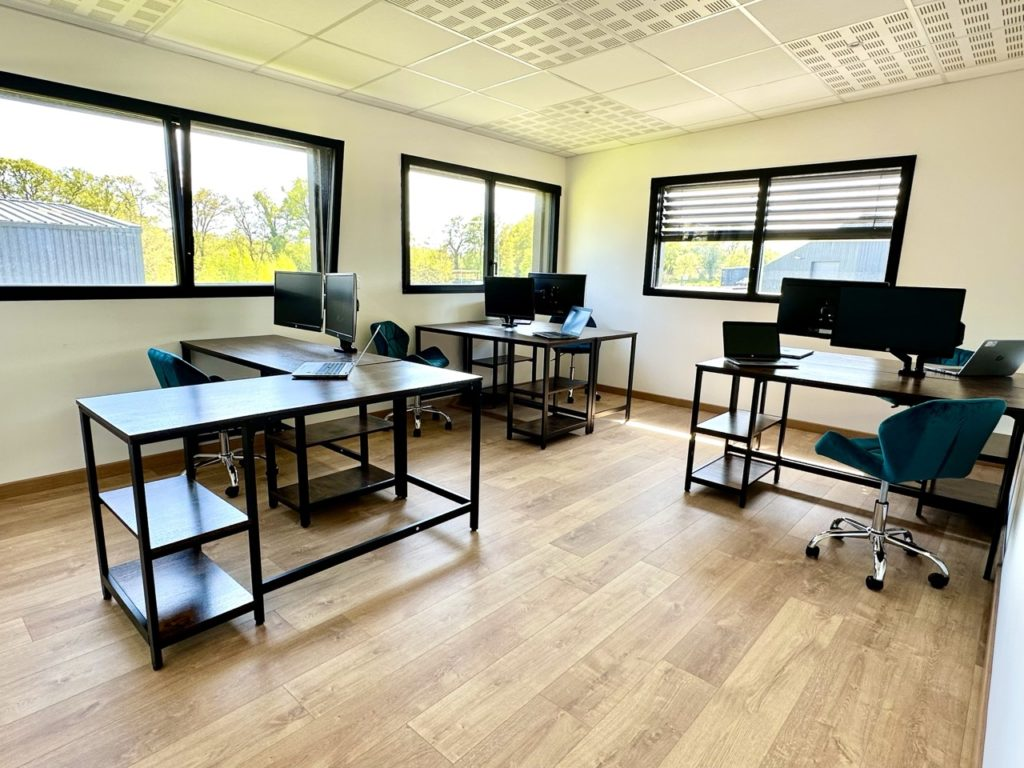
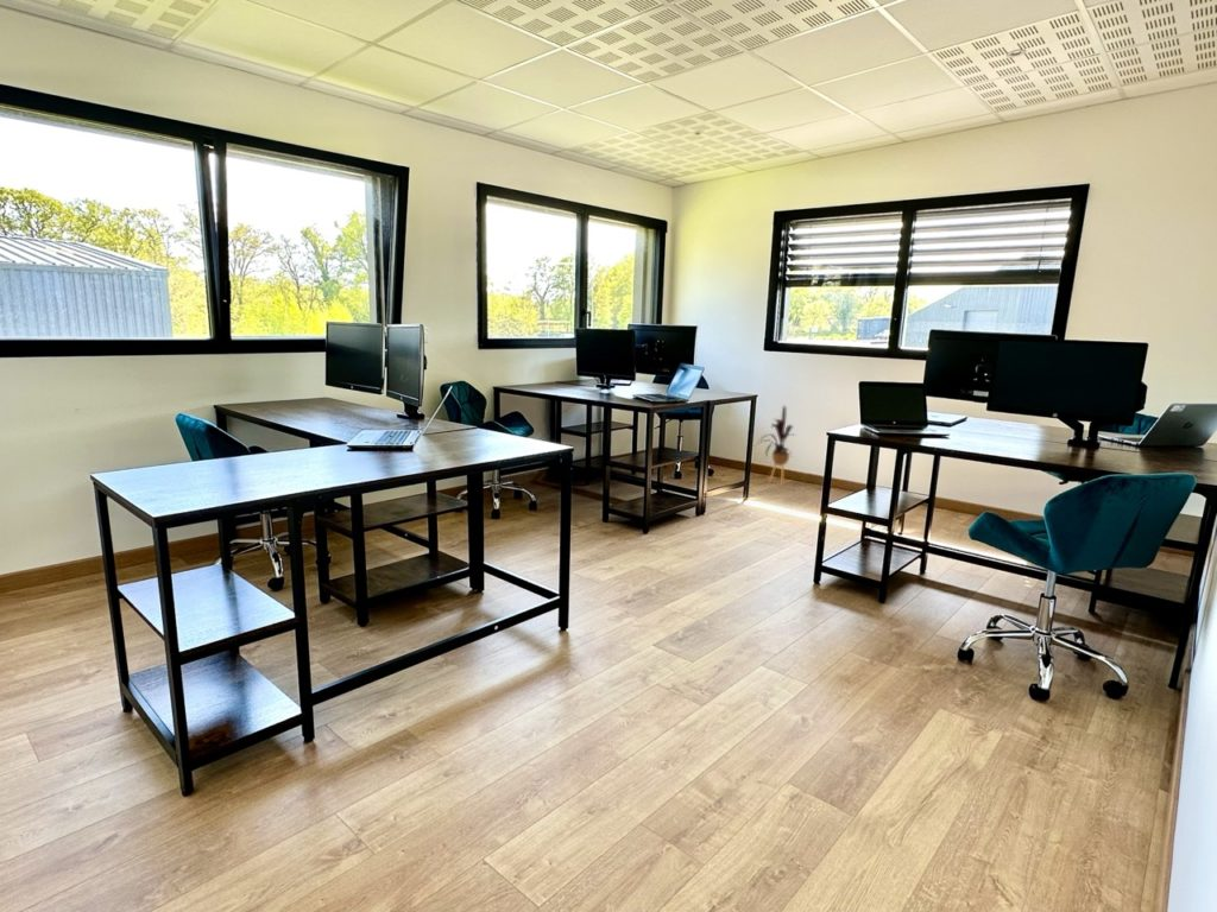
+ house plant [755,405,796,486]
